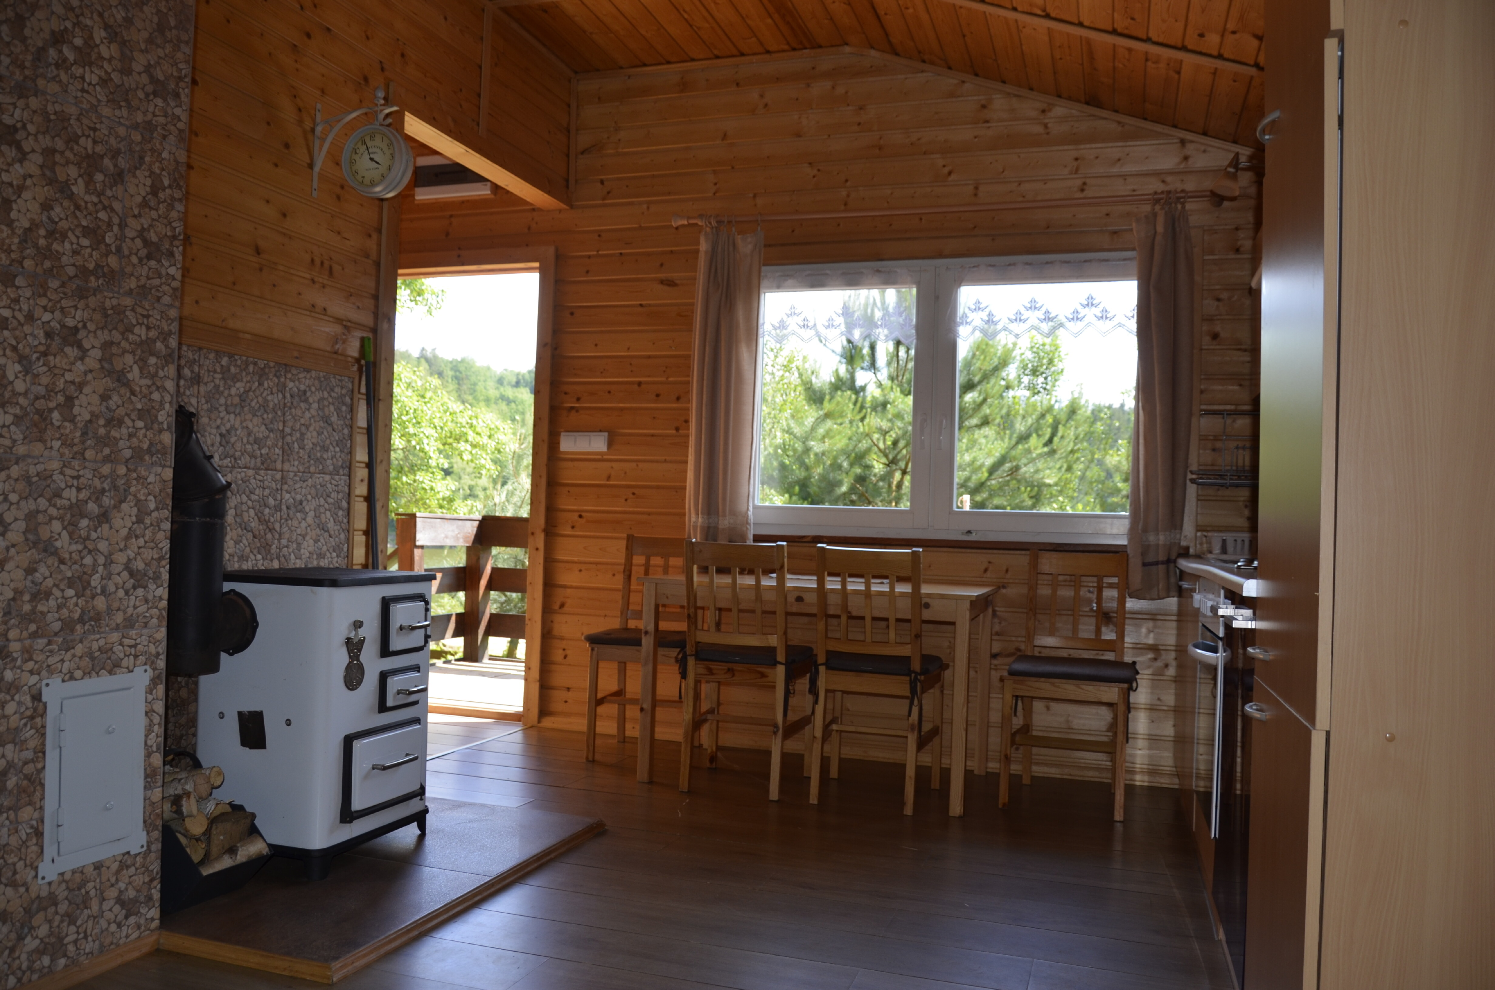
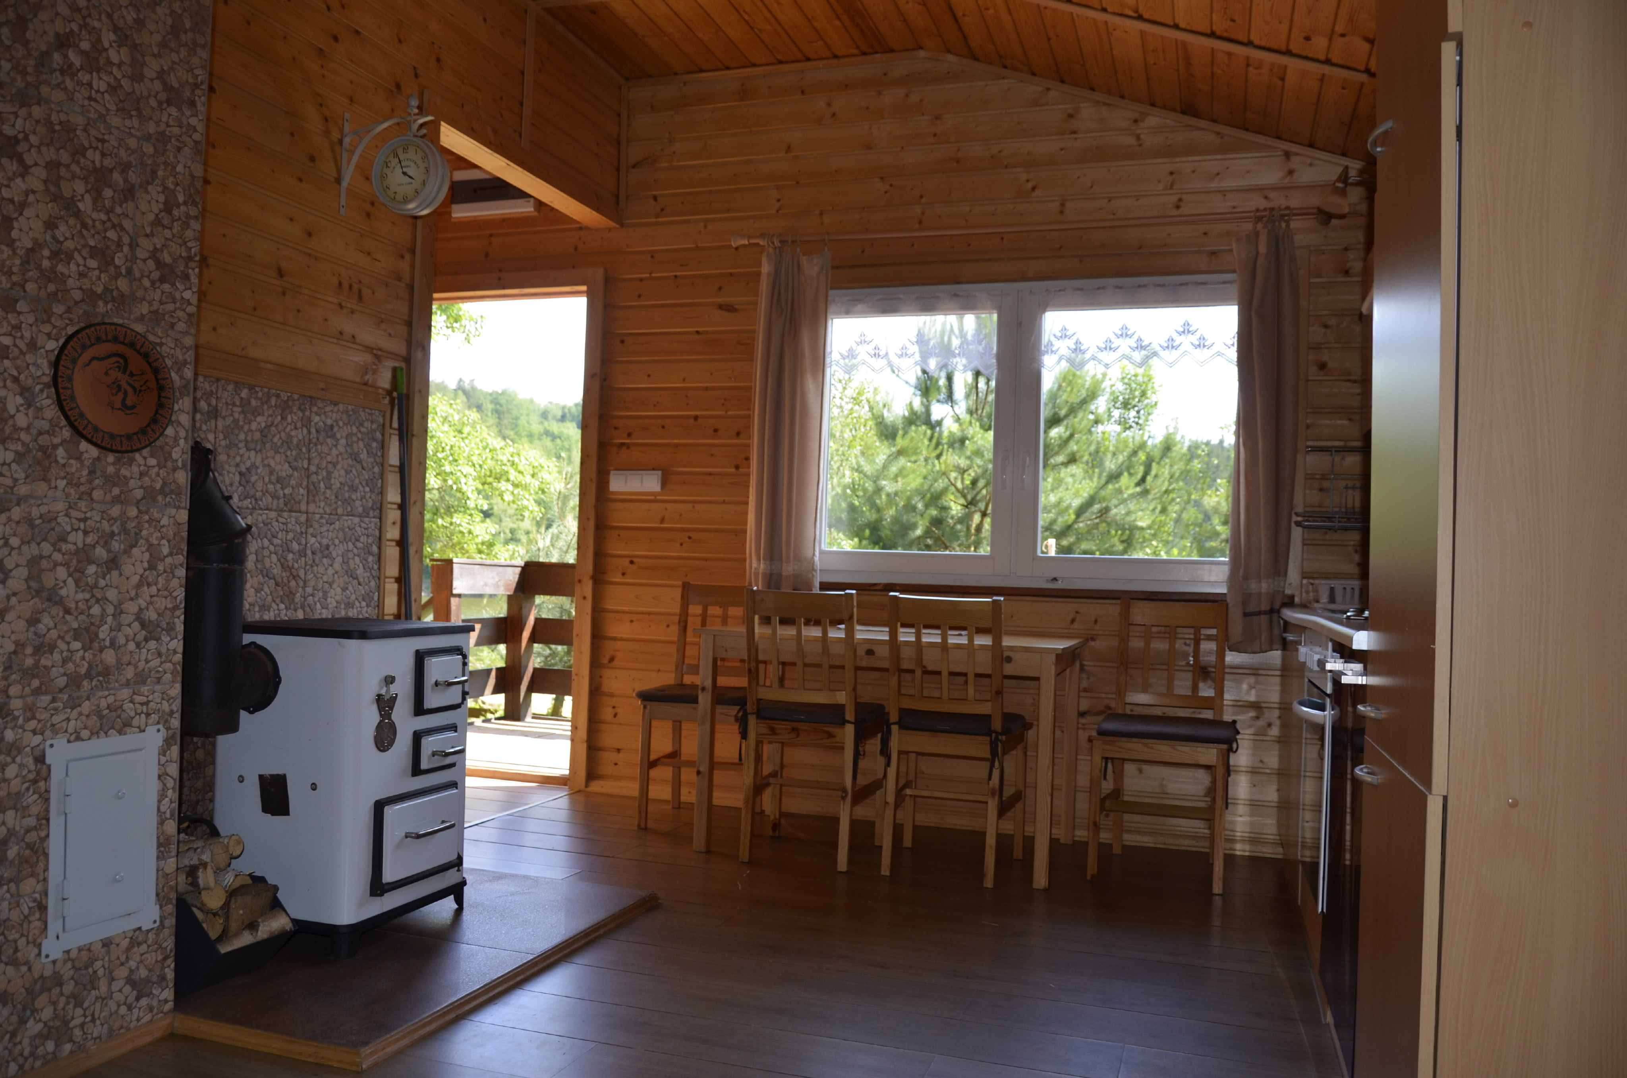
+ decorative plate [52,321,176,455]
